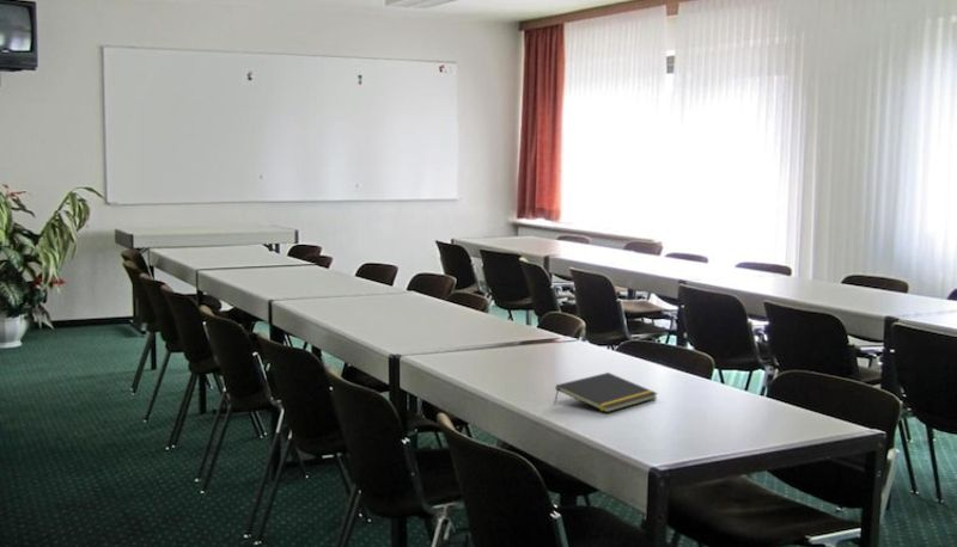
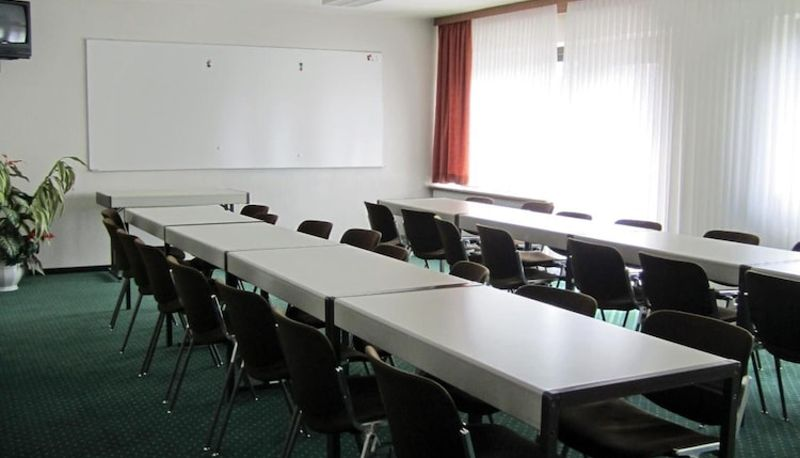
- notepad [554,371,659,413]
